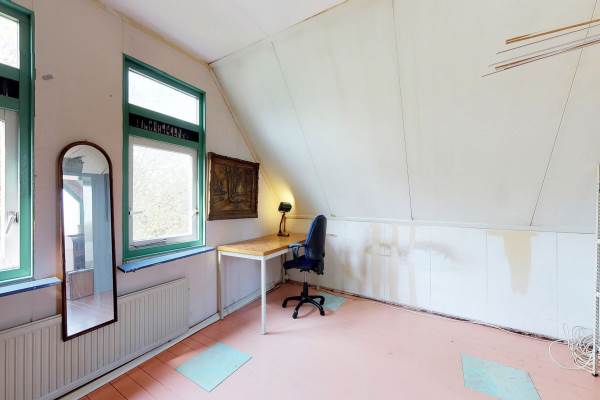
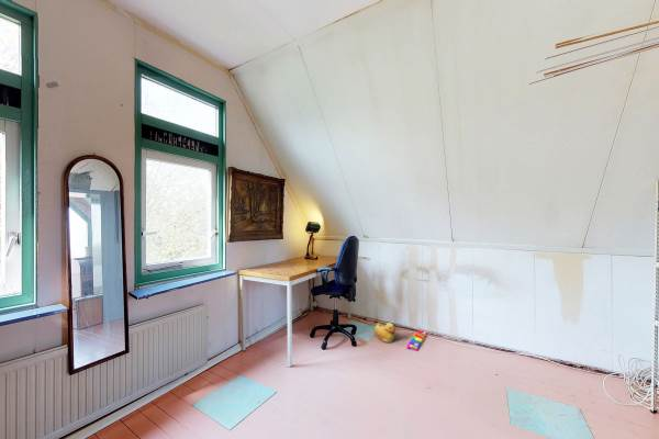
+ rubber duck [373,322,396,344]
+ knob puzzle [405,329,427,352]
